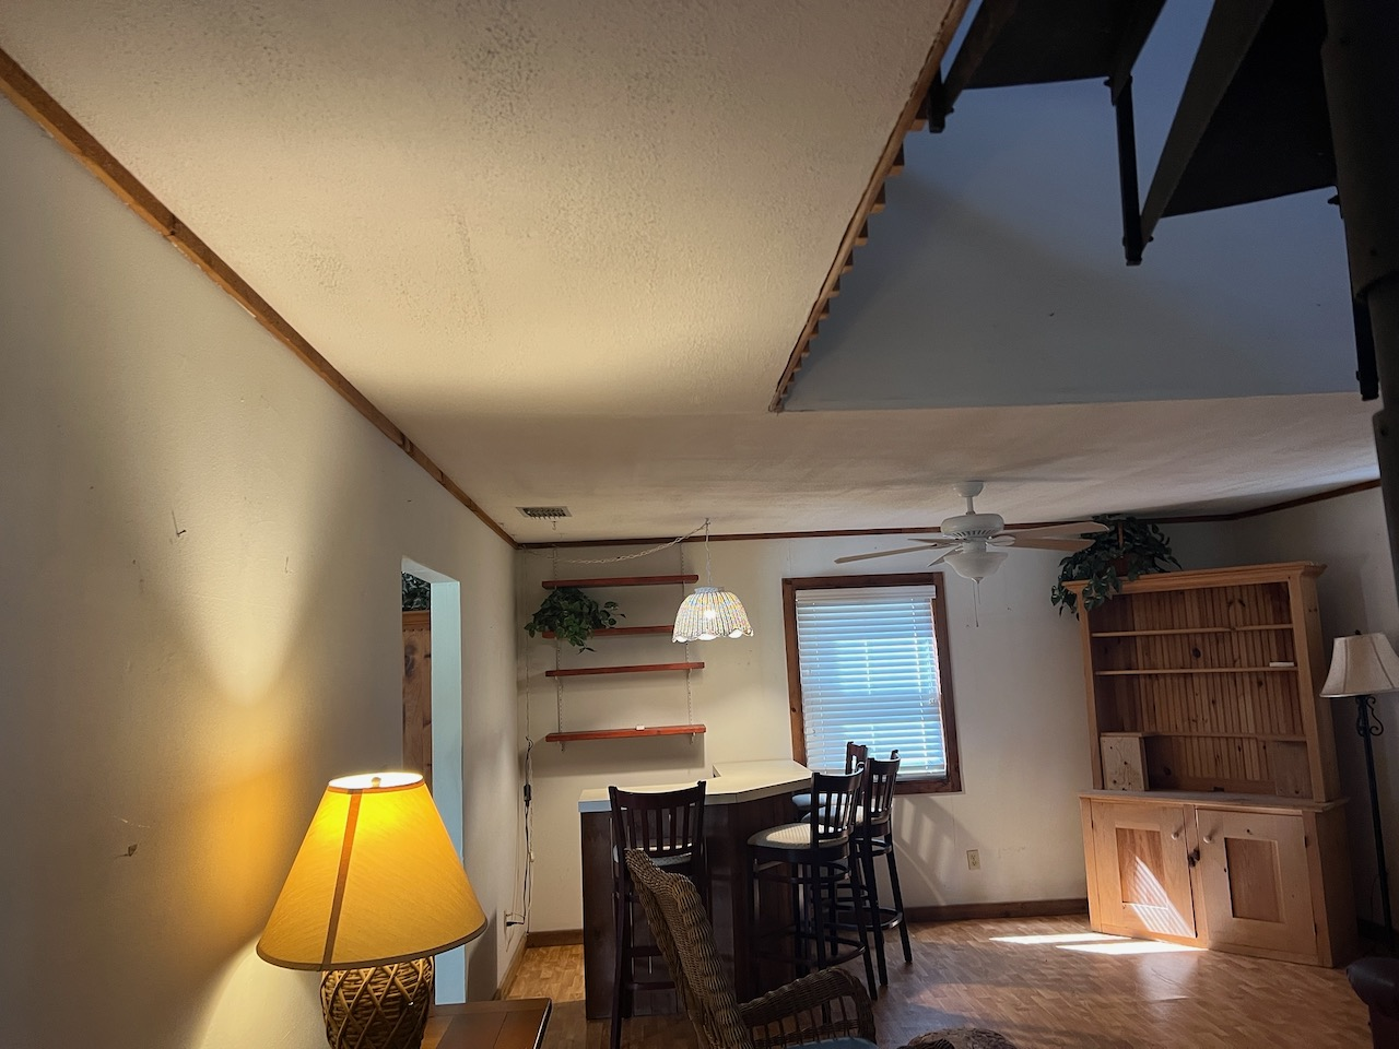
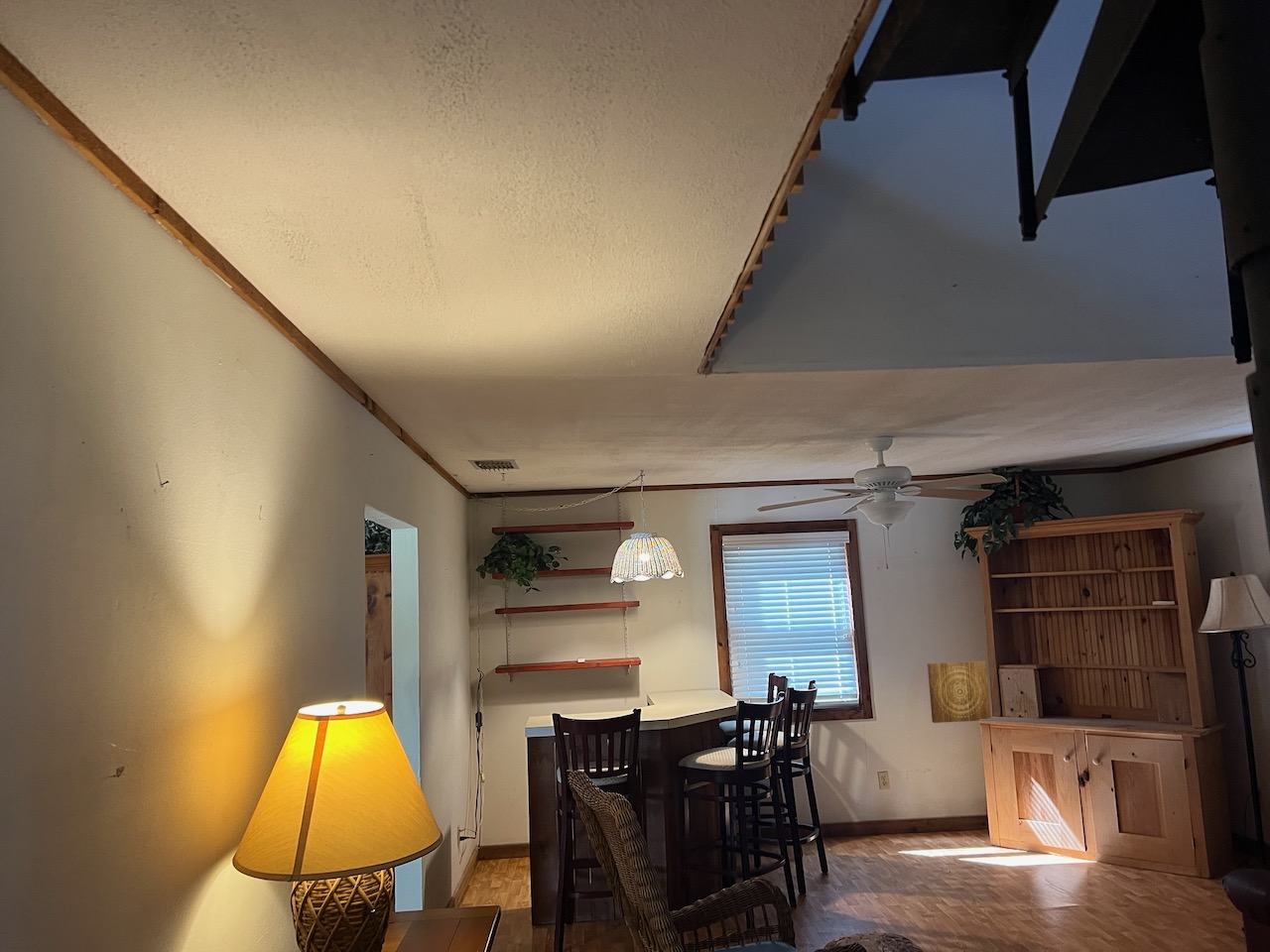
+ wall art [927,660,992,724]
